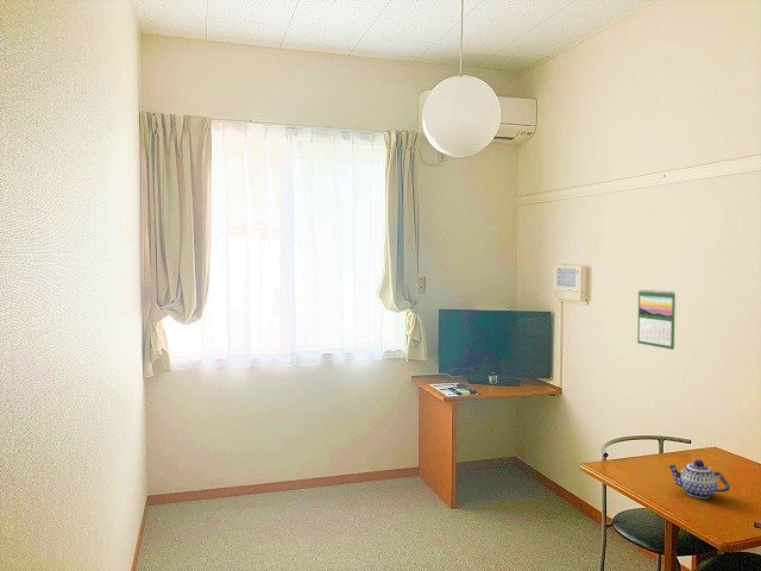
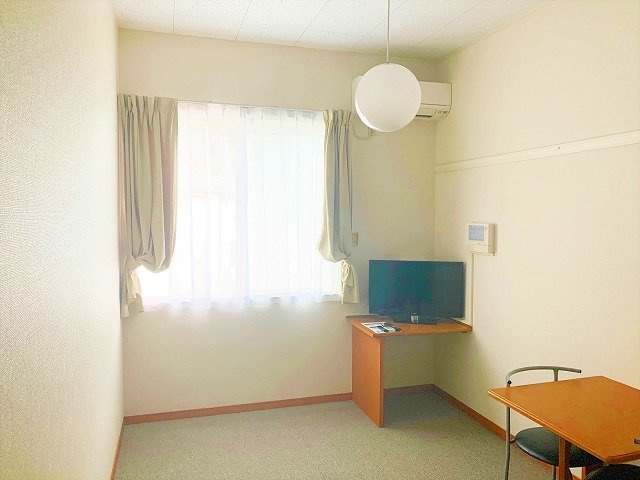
- calendar [636,289,677,351]
- teapot [666,459,731,500]
